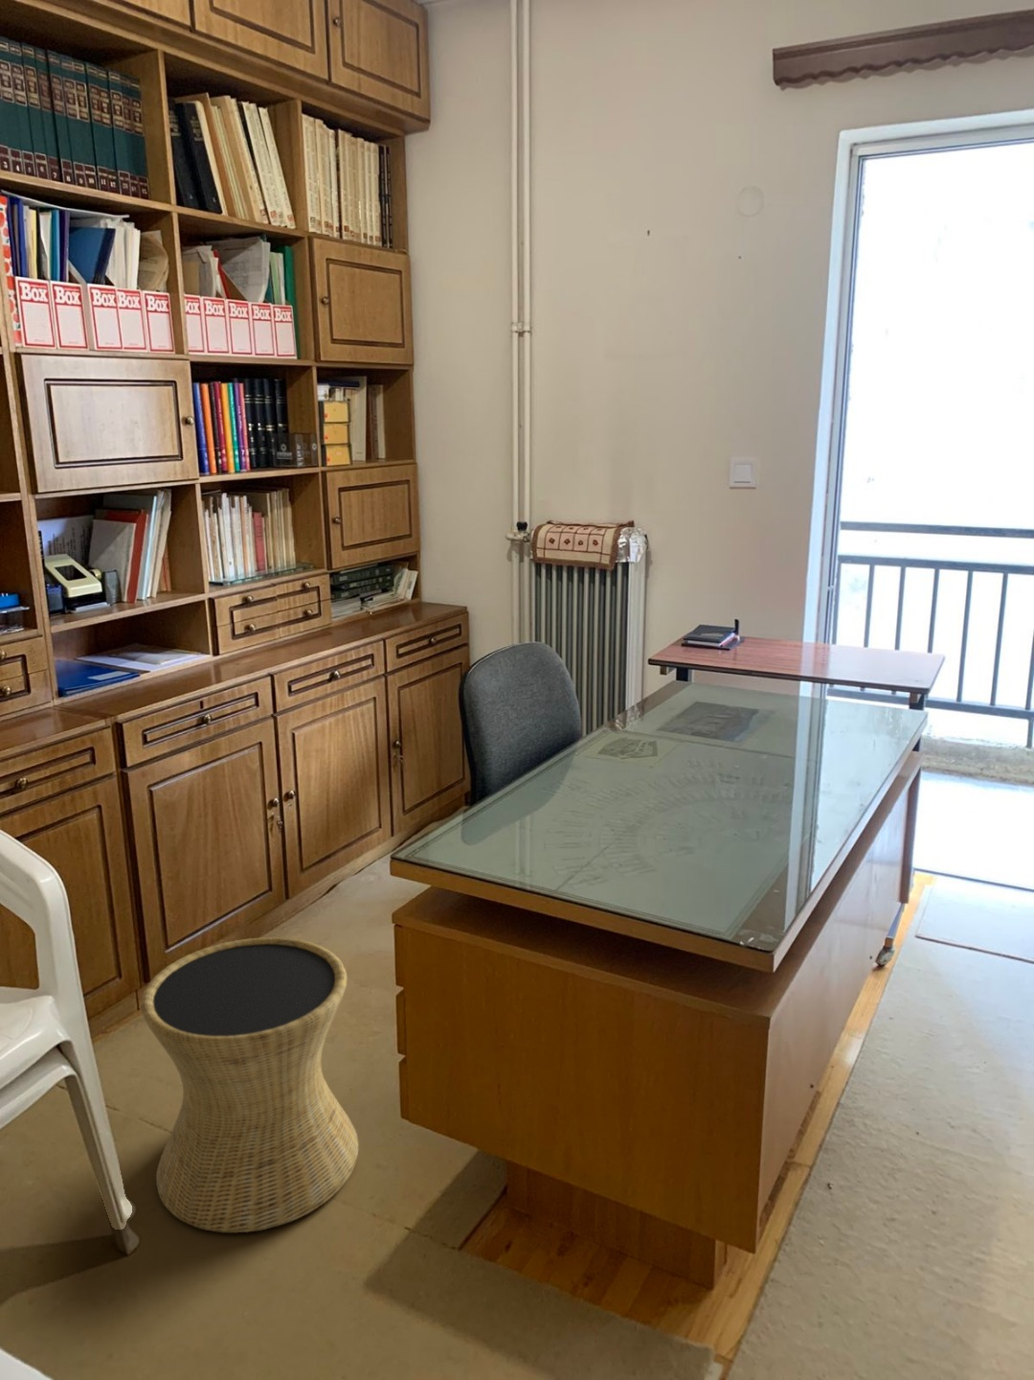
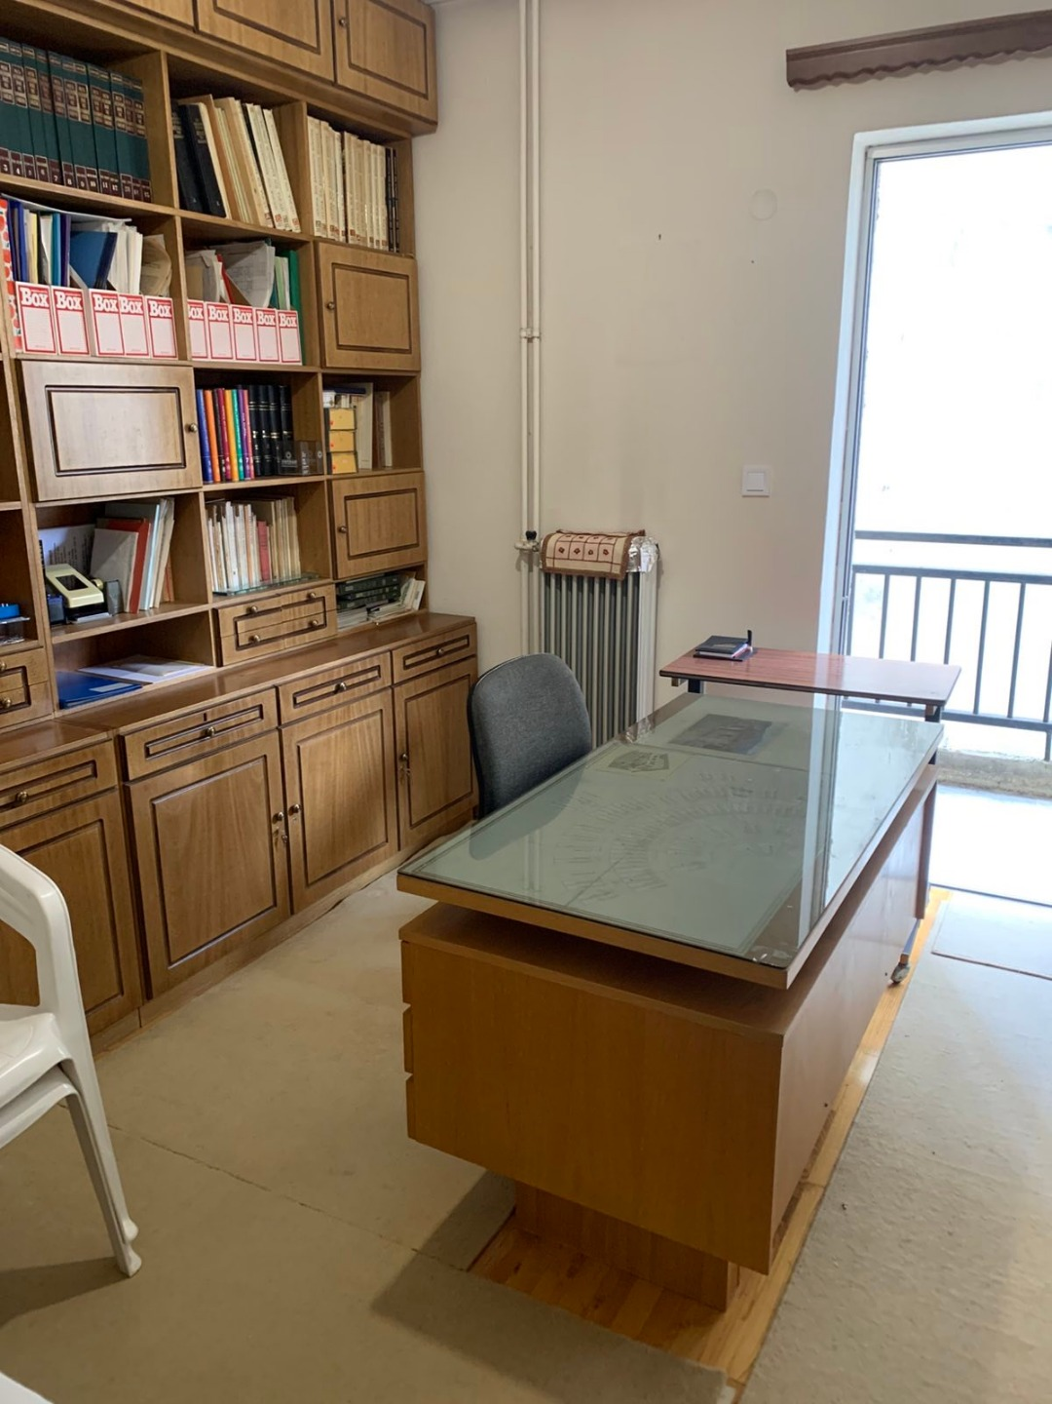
- side table [140,937,360,1233]
